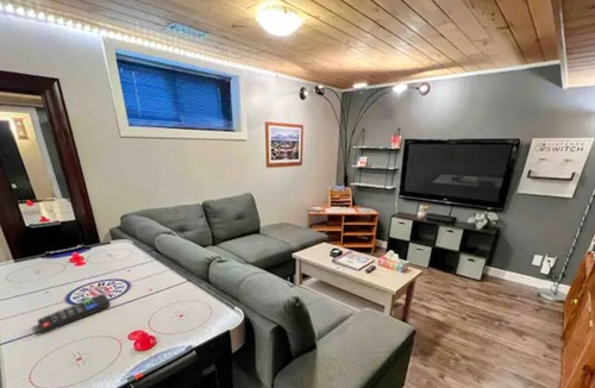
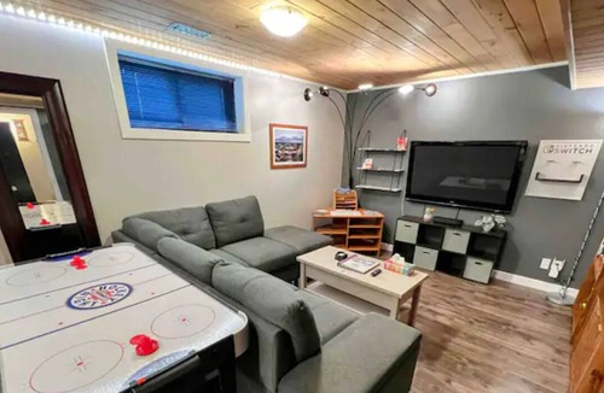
- remote control [37,293,112,334]
